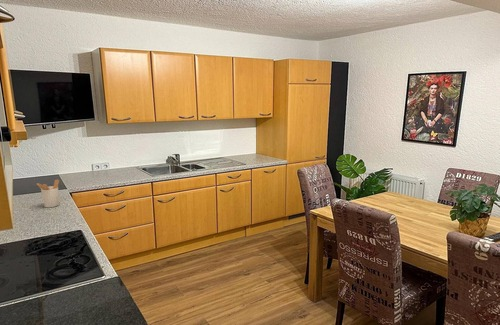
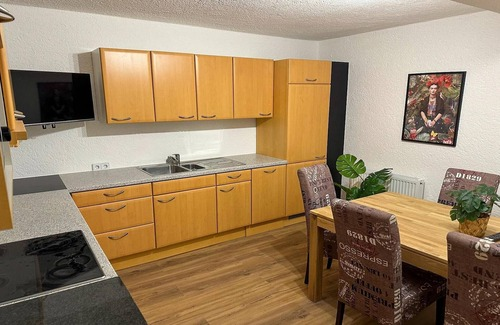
- utensil holder [36,179,60,208]
